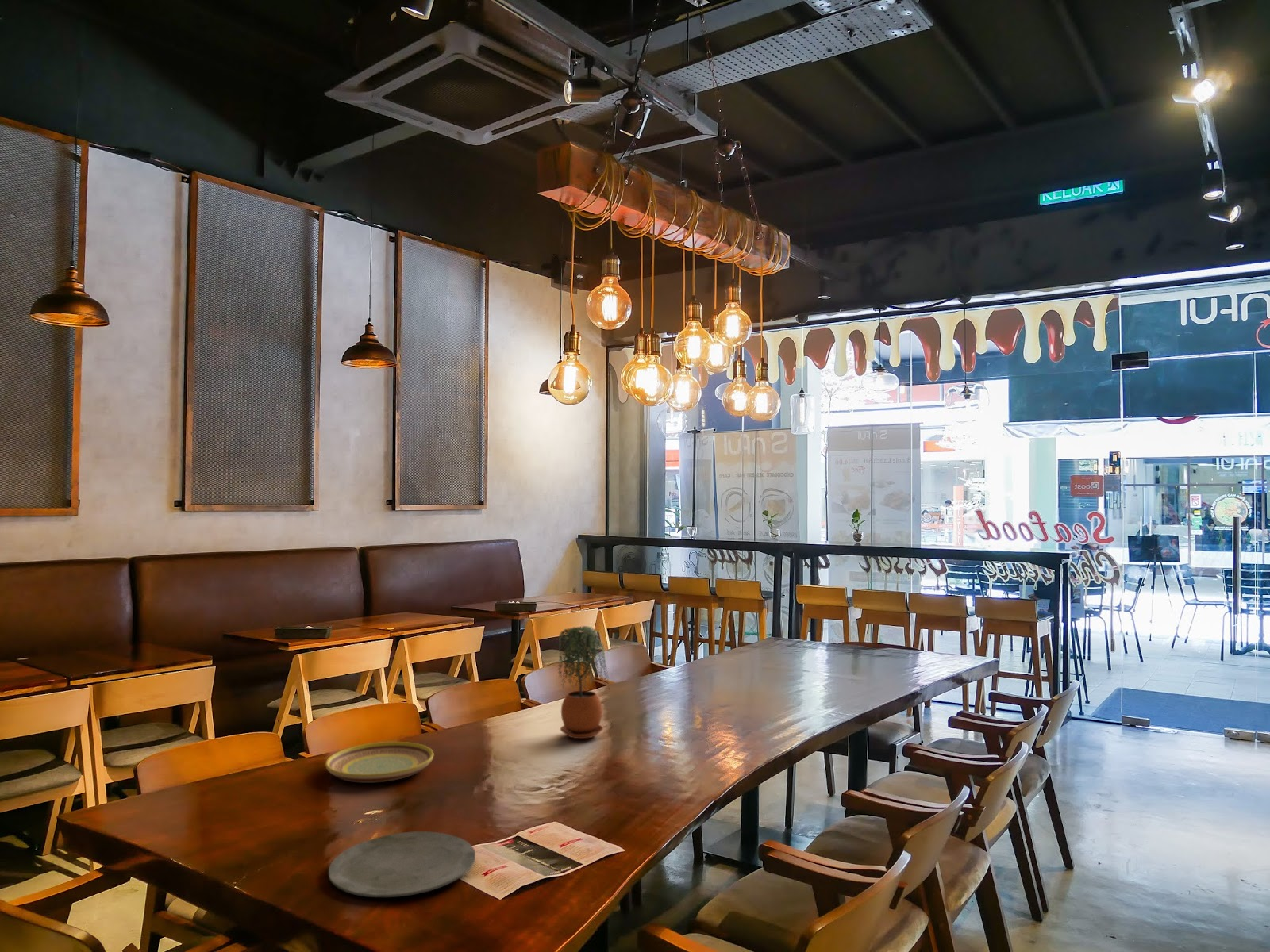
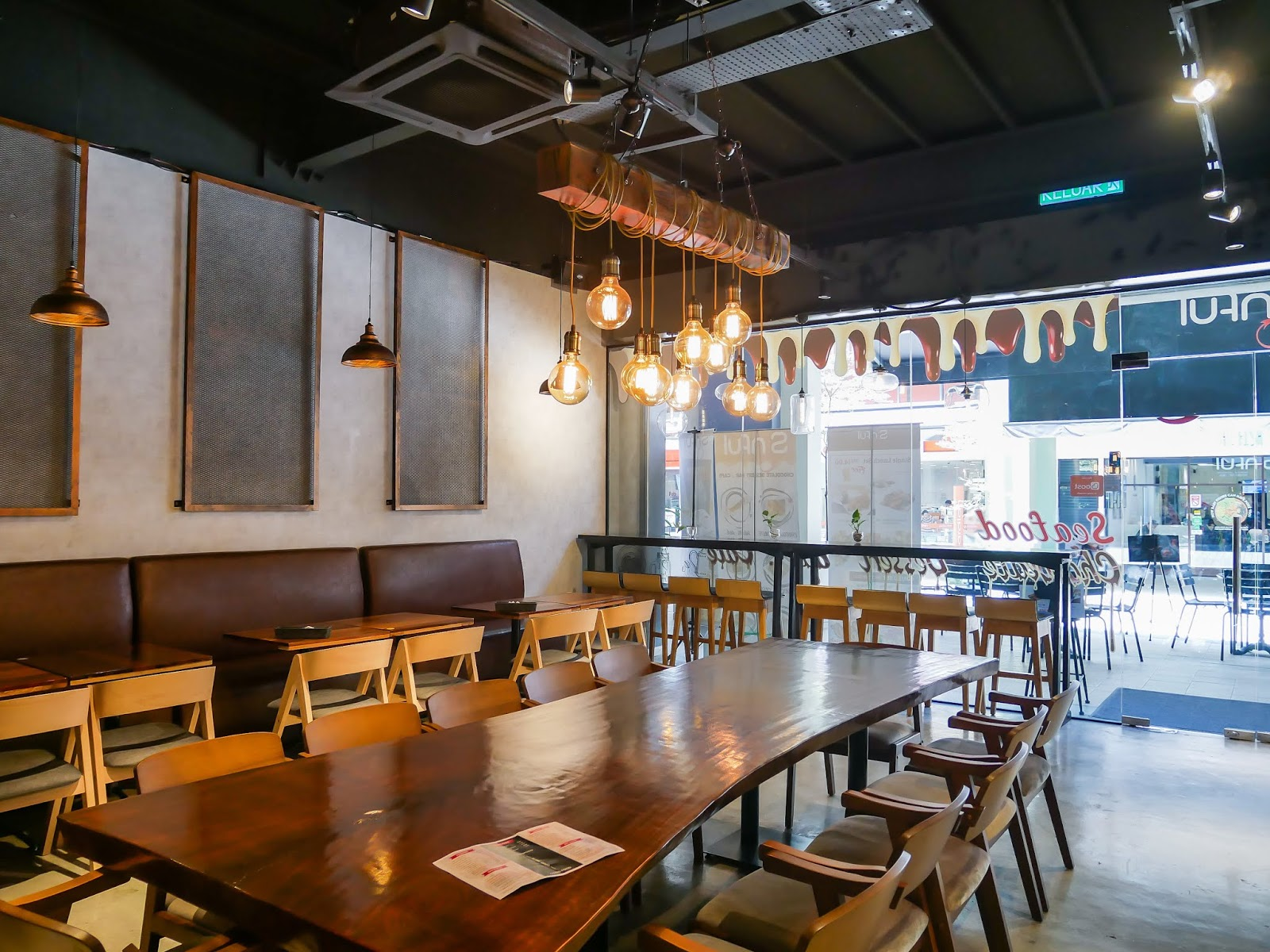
- potted plant [557,625,610,739]
- plate [325,741,434,784]
- plate [328,831,476,898]
